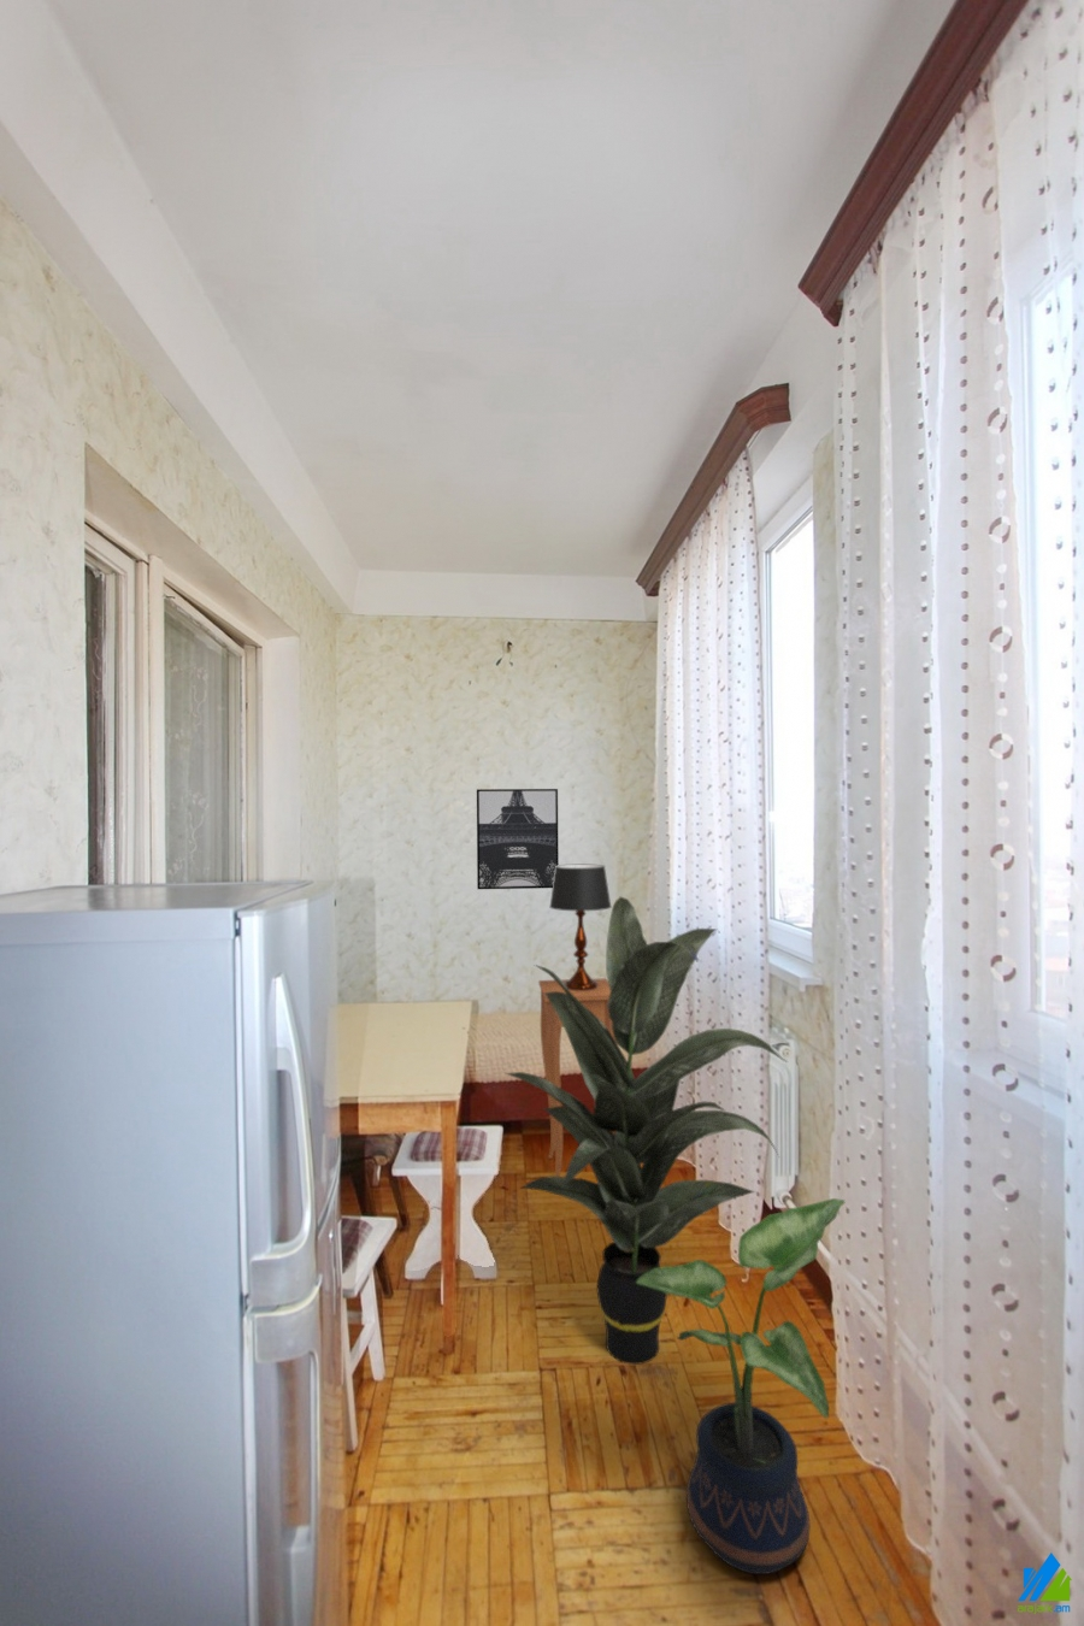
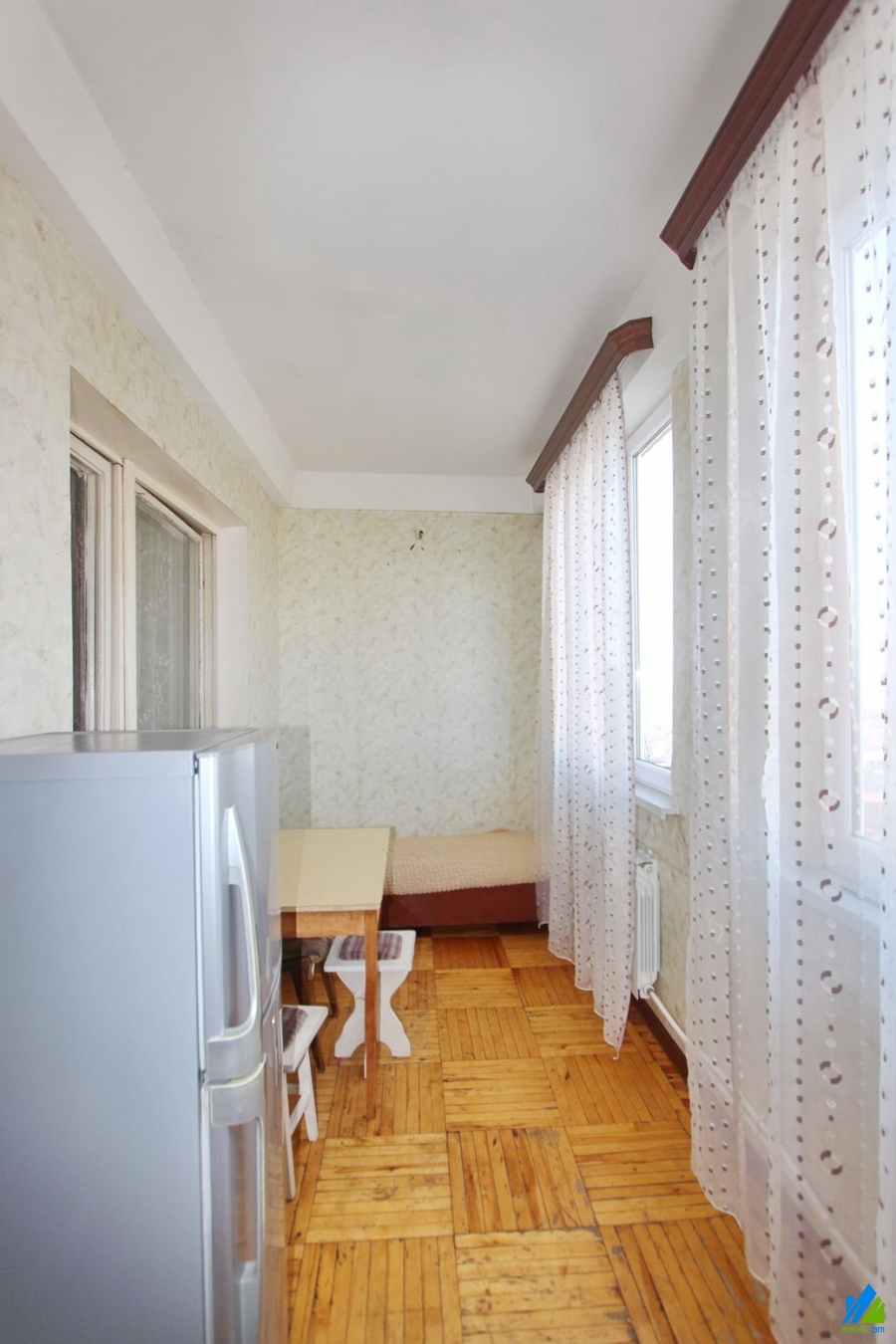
- table lamp [548,864,613,991]
- wall art [475,788,560,890]
- indoor plant [503,895,789,1366]
- side table [537,976,618,1177]
- potted plant [636,1198,846,1575]
